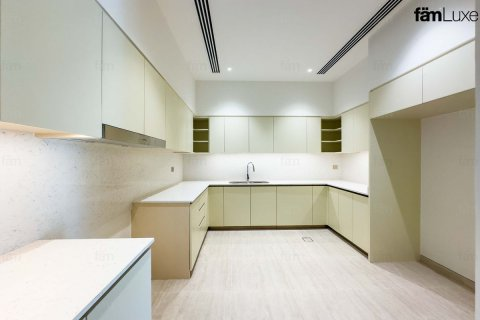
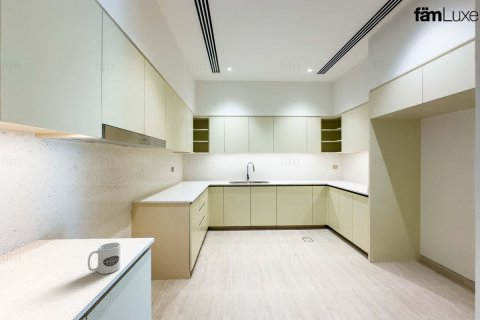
+ mug [87,242,121,275]
